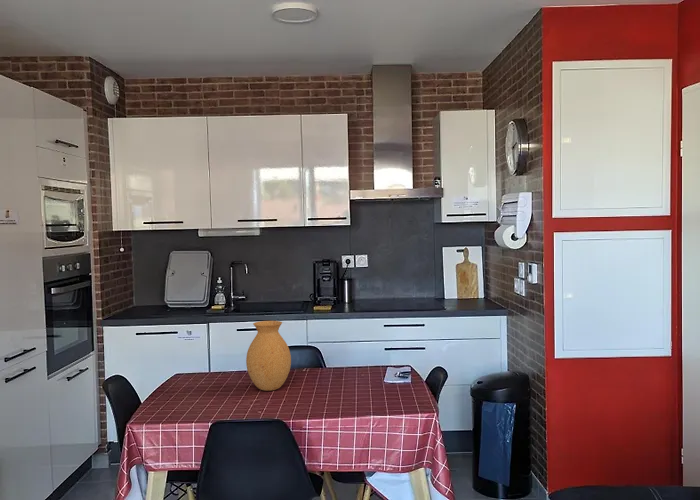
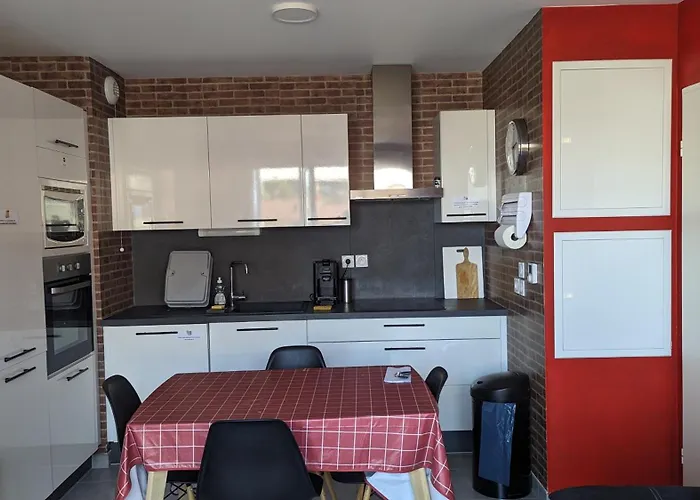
- vase [245,320,292,392]
